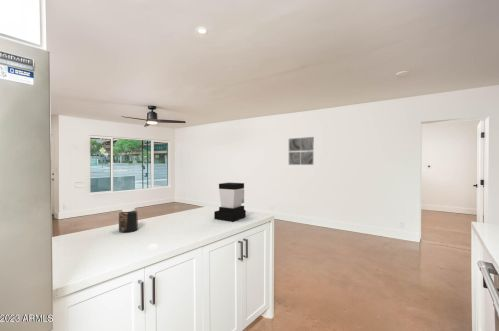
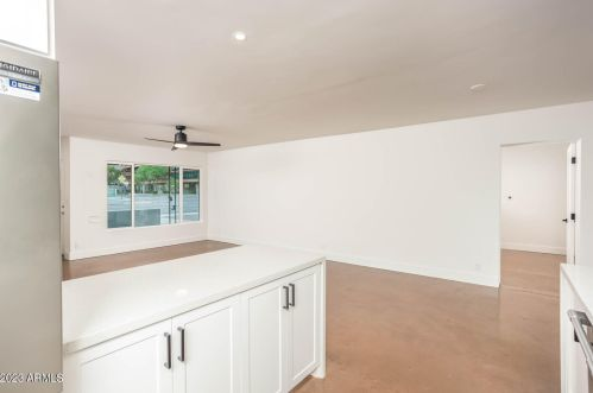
- coffee maker [213,182,247,222]
- jar [118,207,139,233]
- wall art [288,136,315,166]
